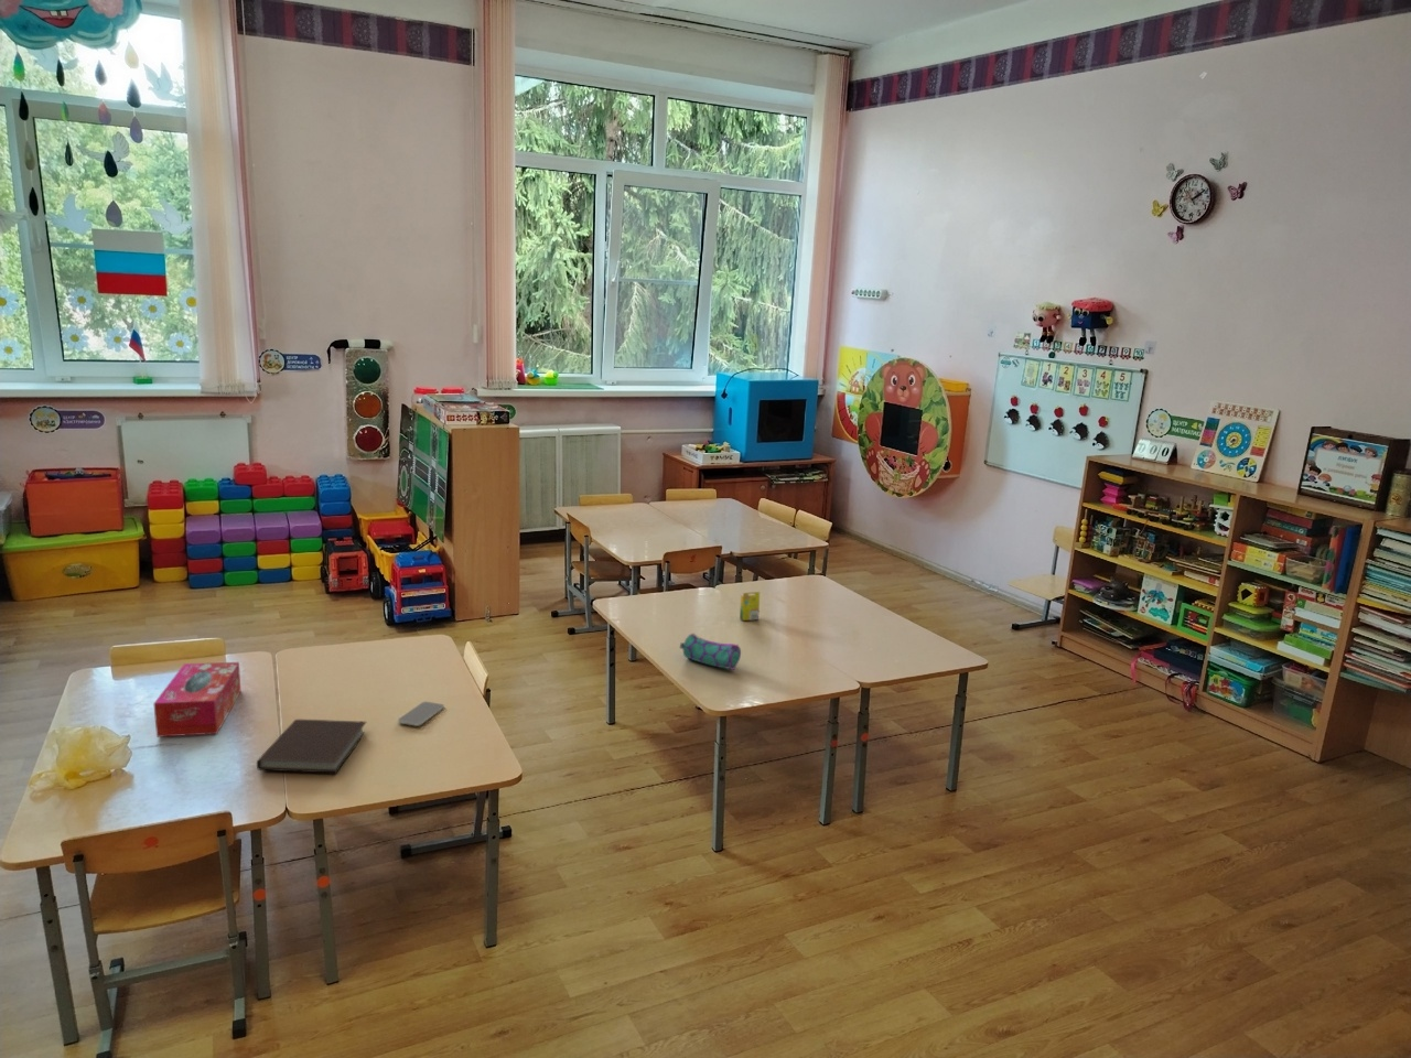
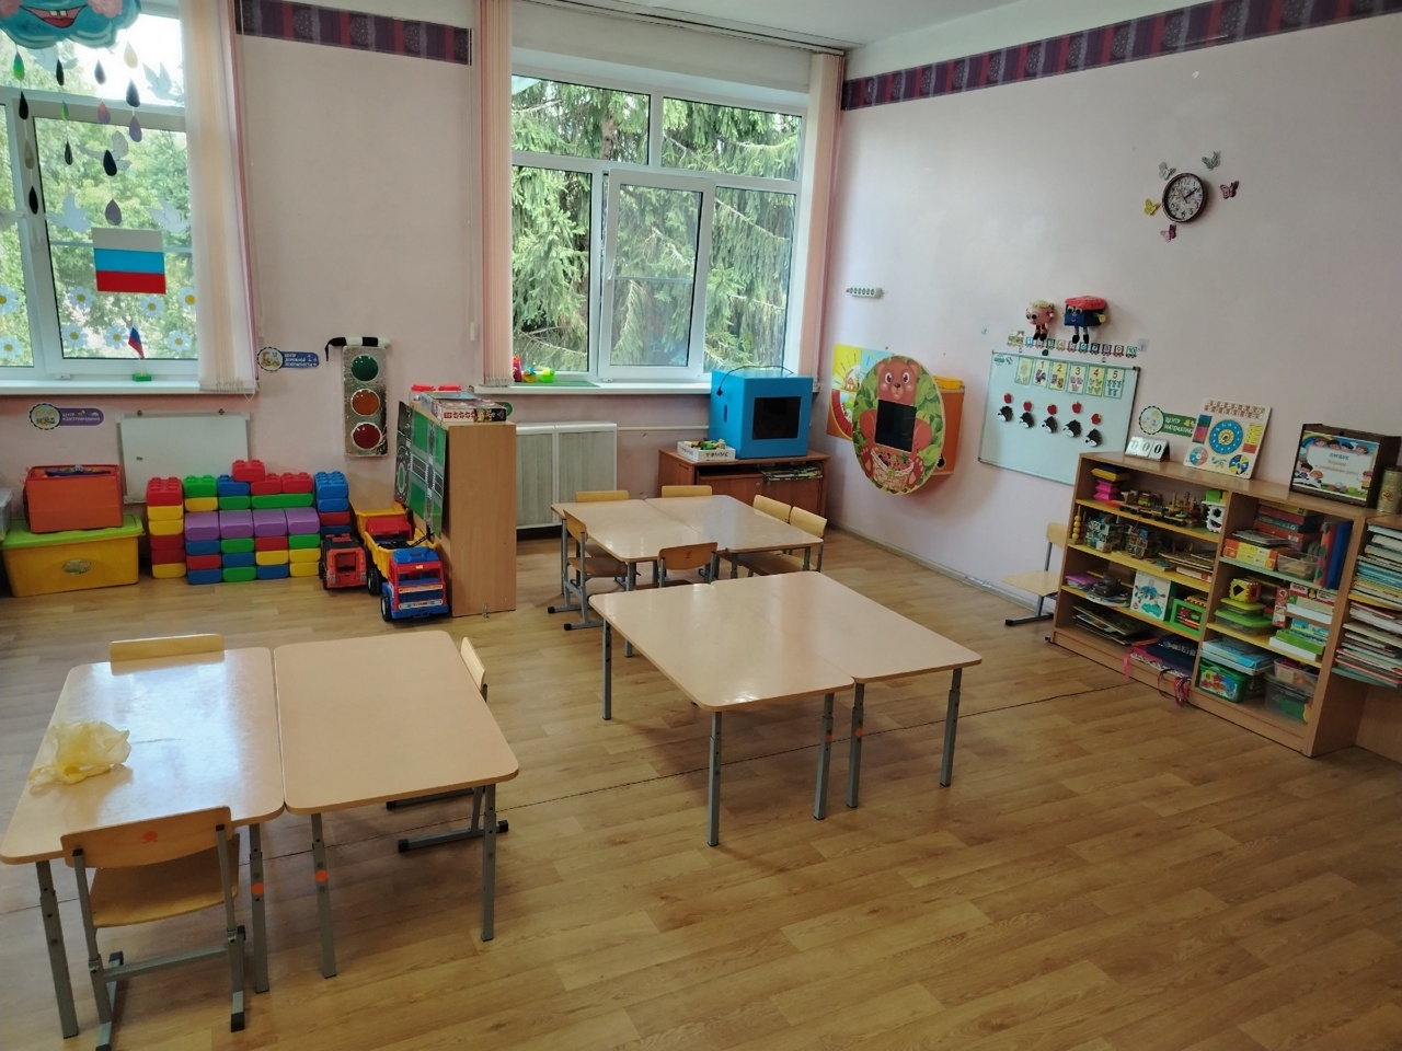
- notebook [256,719,367,775]
- crayon box [739,591,761,621]
- tissue box [152,661,241,738]
- pencil case [679,631,742,671]
- smartphone [397,701,446,727]
